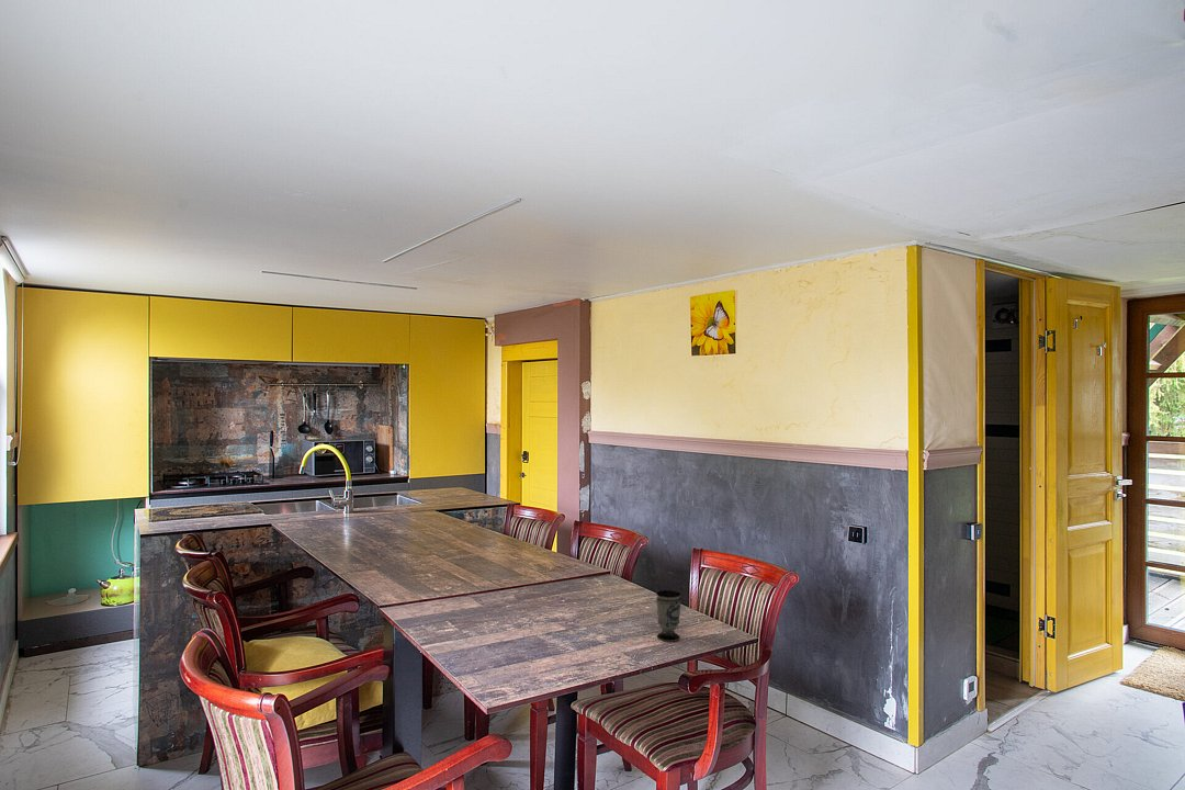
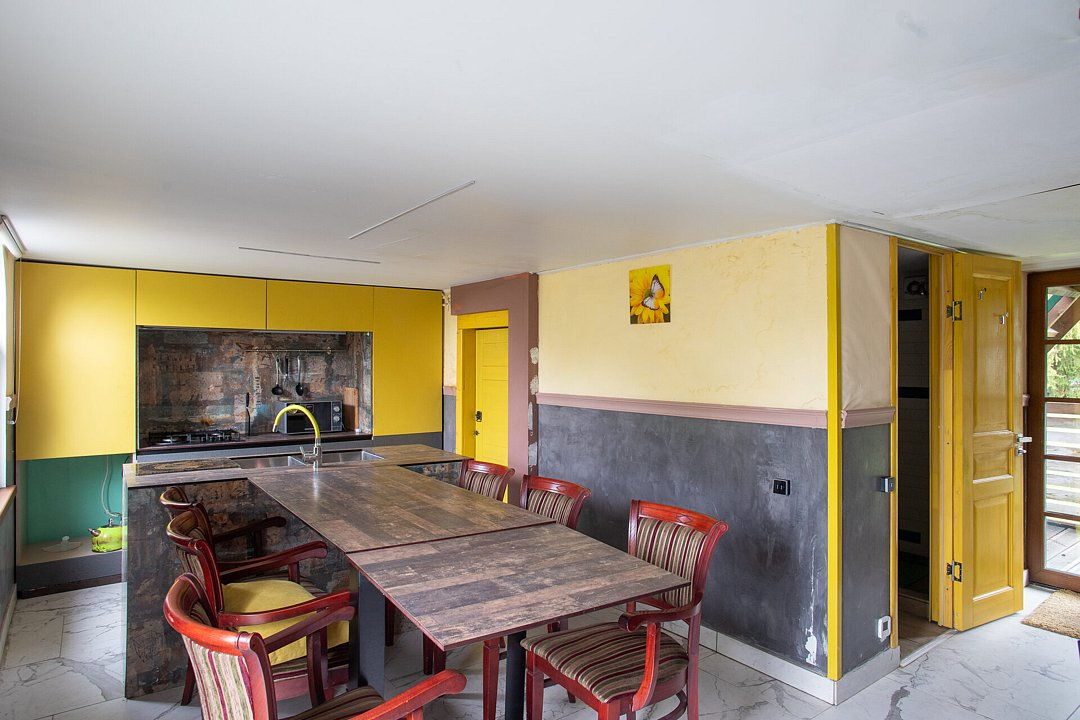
- cup [655,589,682,642]
